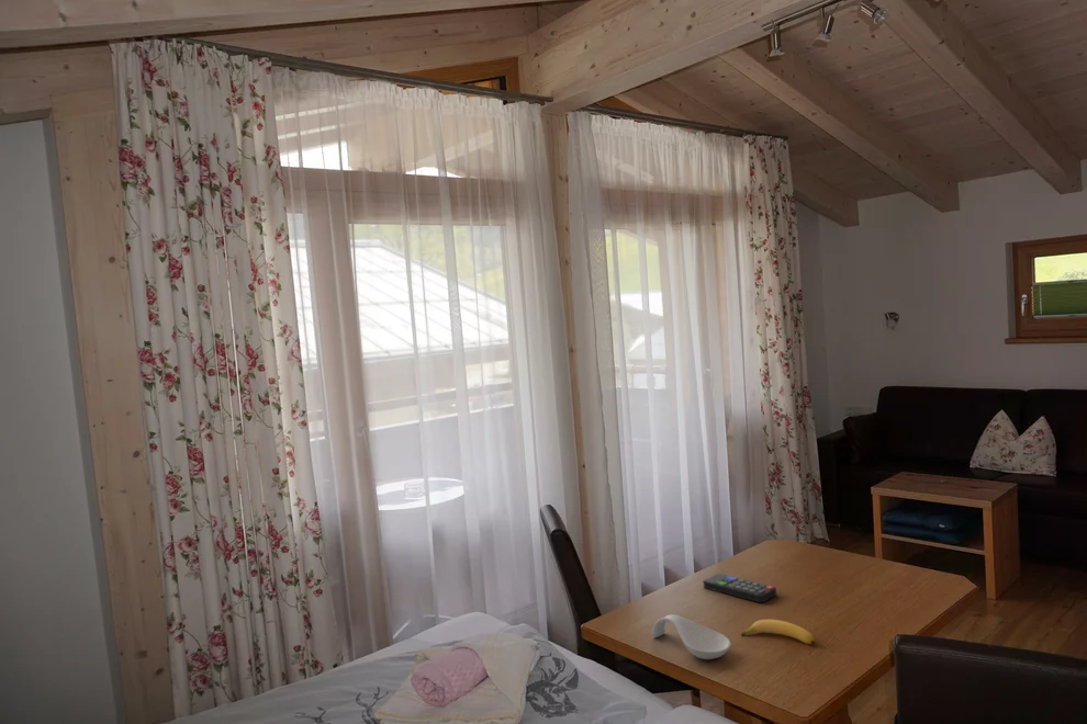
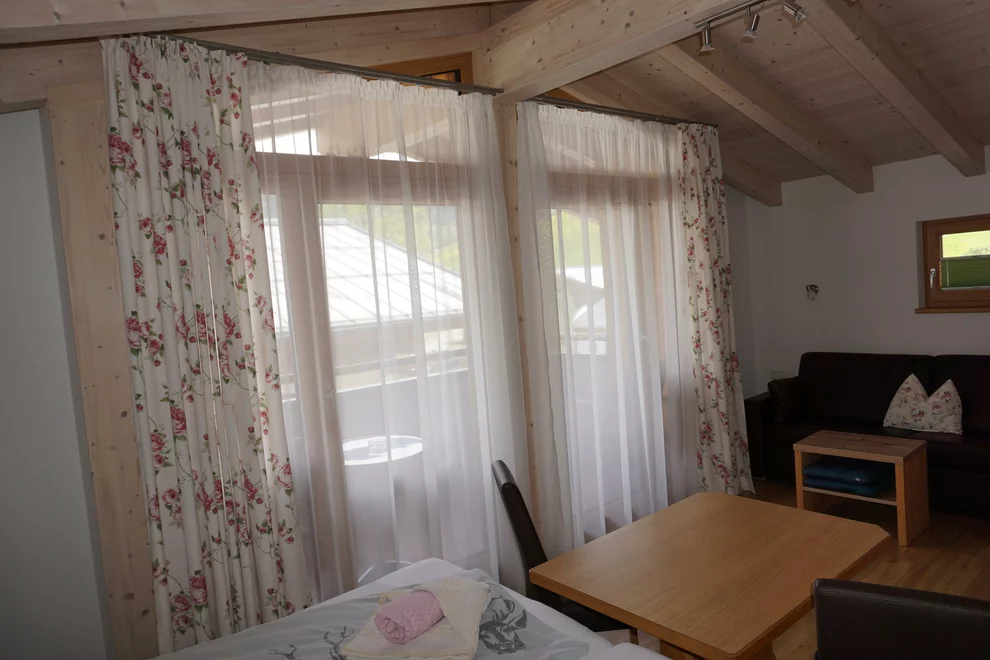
- remote control [703,573,777,603]
- banana [740,619,816,645]
- spoon rest [651,613,731,660]
